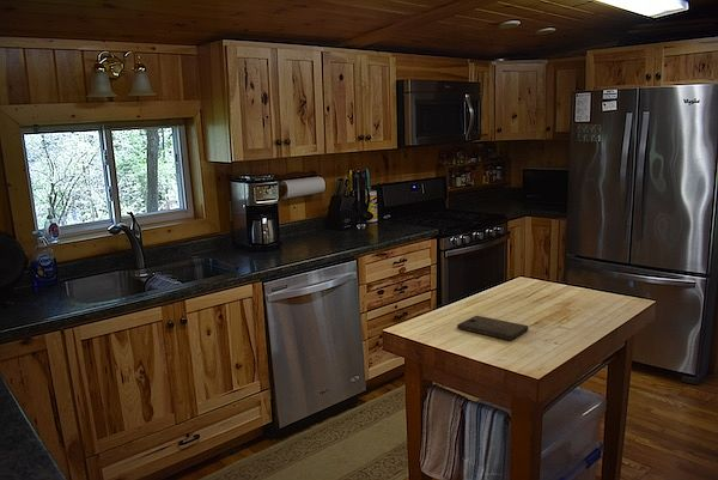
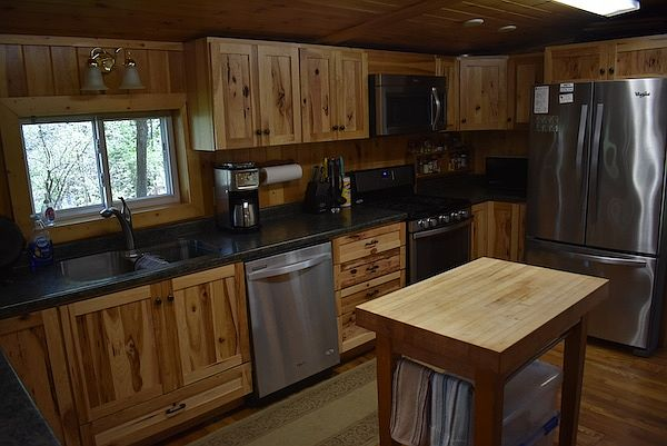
- cutting board [456,315,530,341]
